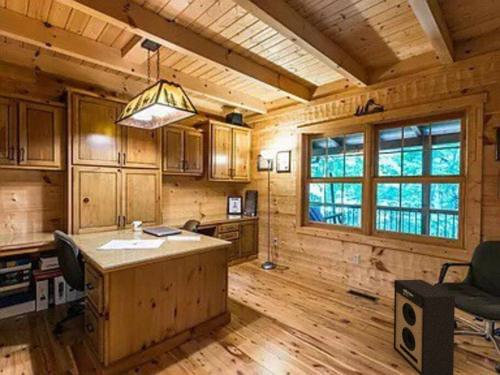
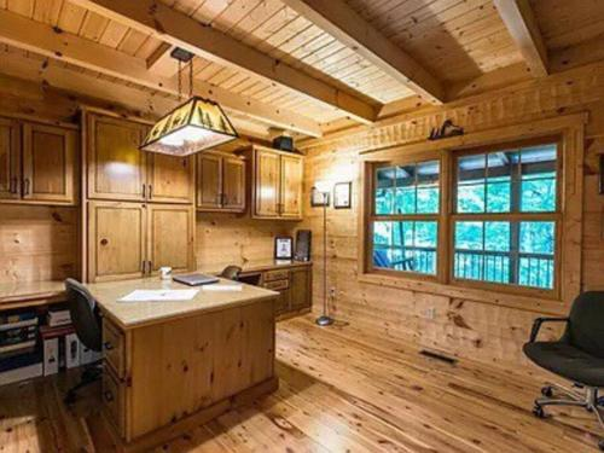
- speaker [393,279,456,375]
